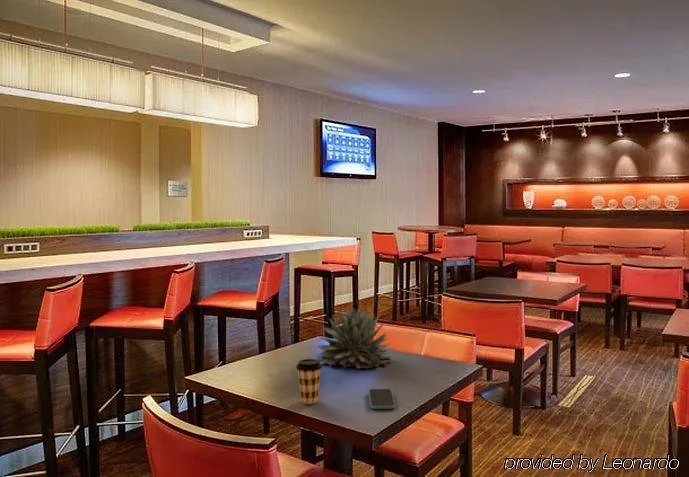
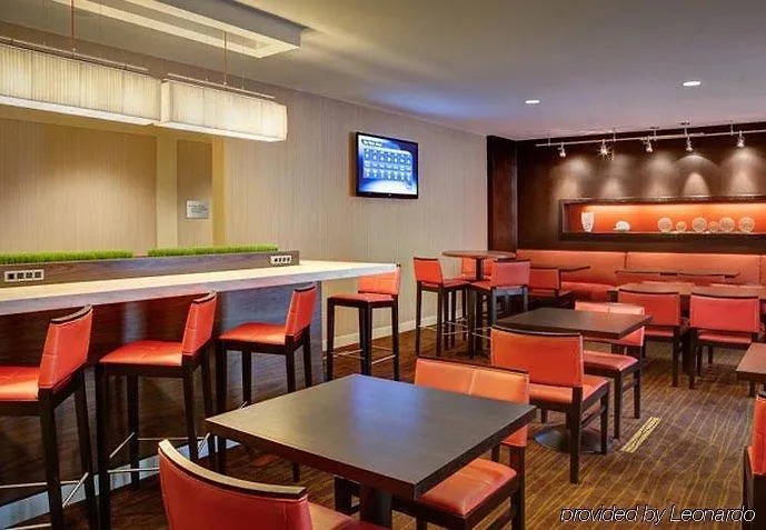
- succulent plant [315,306,392,370]
- smartphone [368,388,396,410]
- coffee cup [295,358,323,405]
